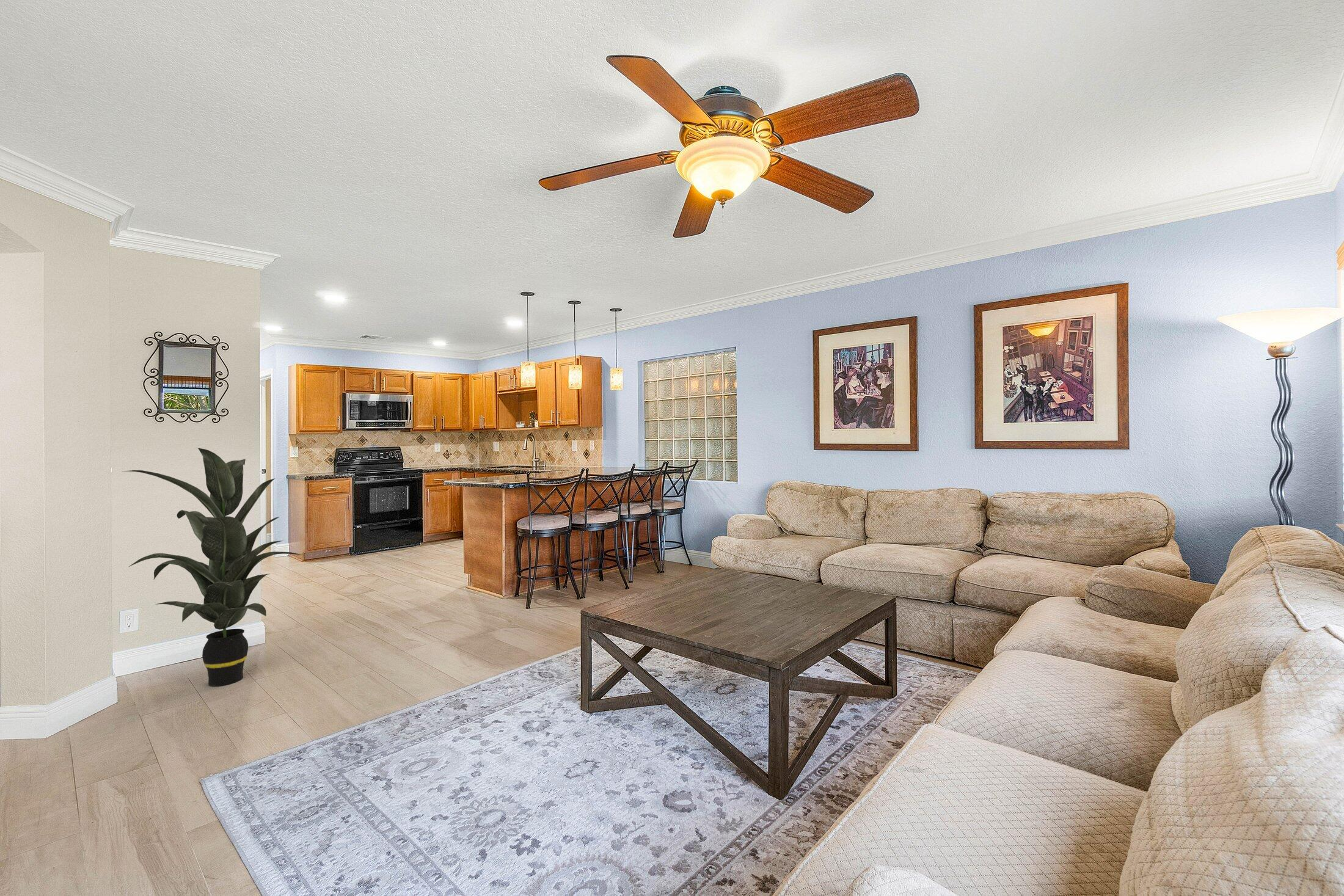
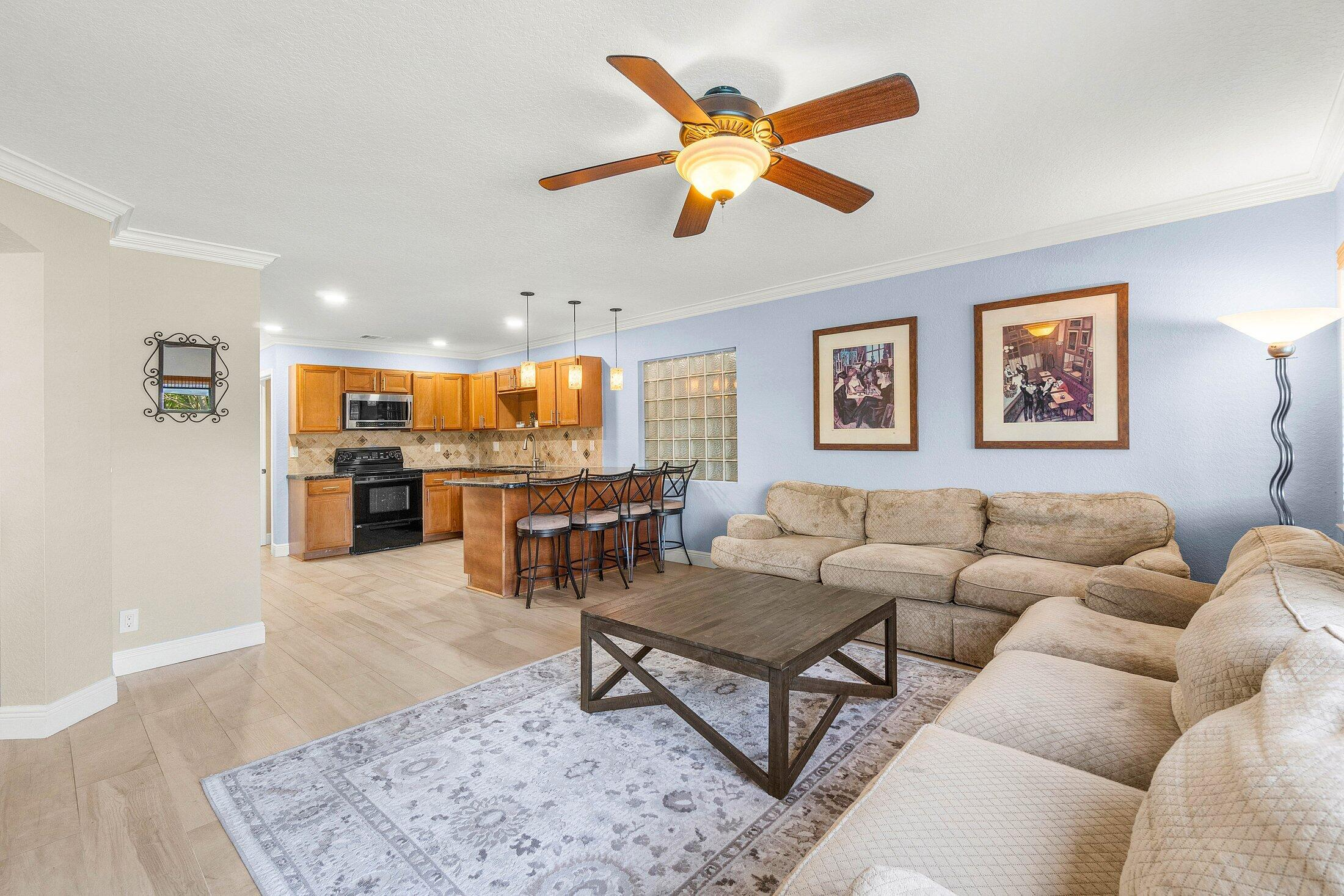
- indoor plant [122,447,303,687]
